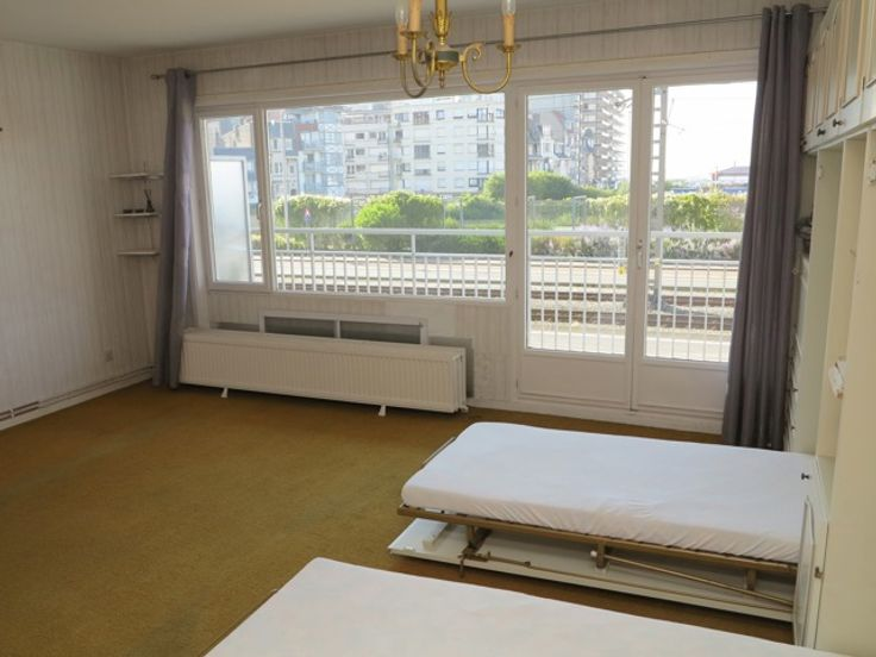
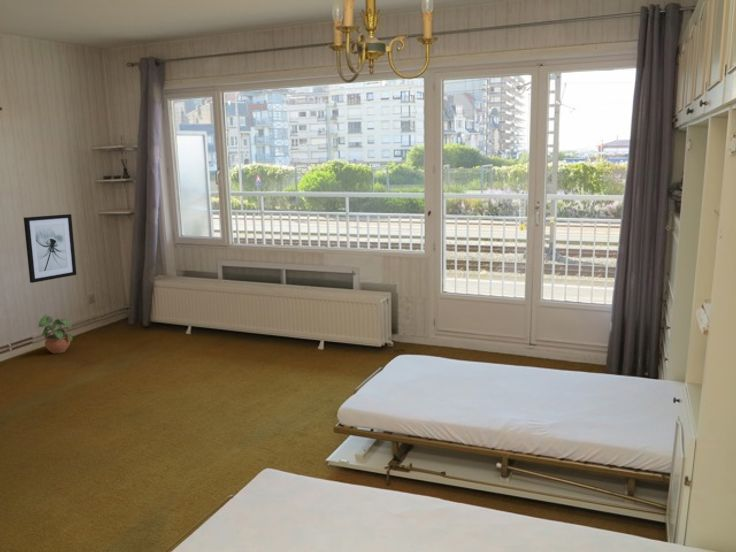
+ potted plant [38,314,74,354]
+ wall art [23,213,77,284]
